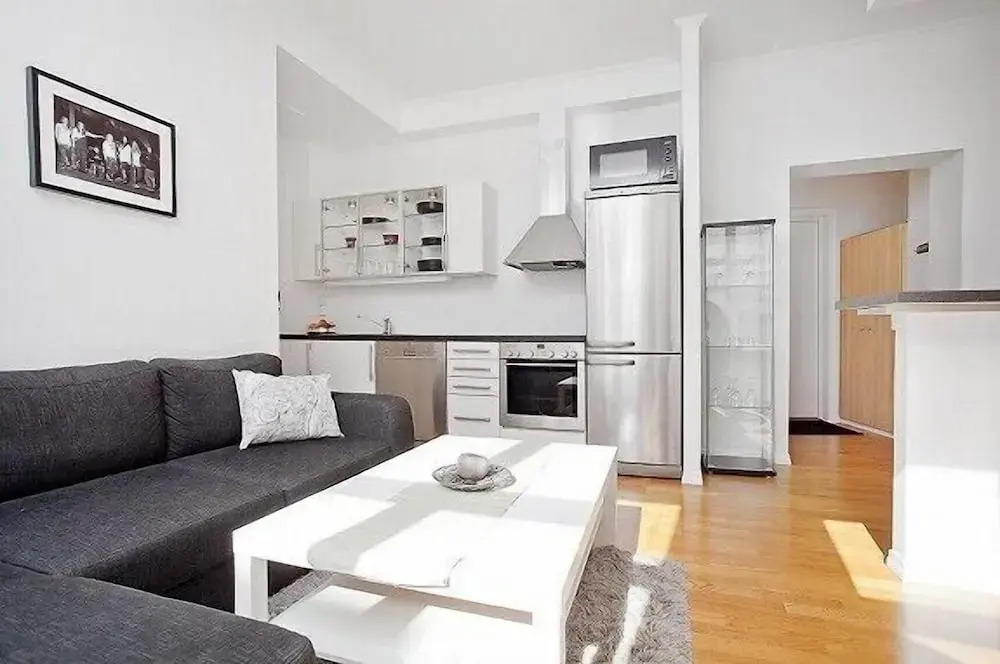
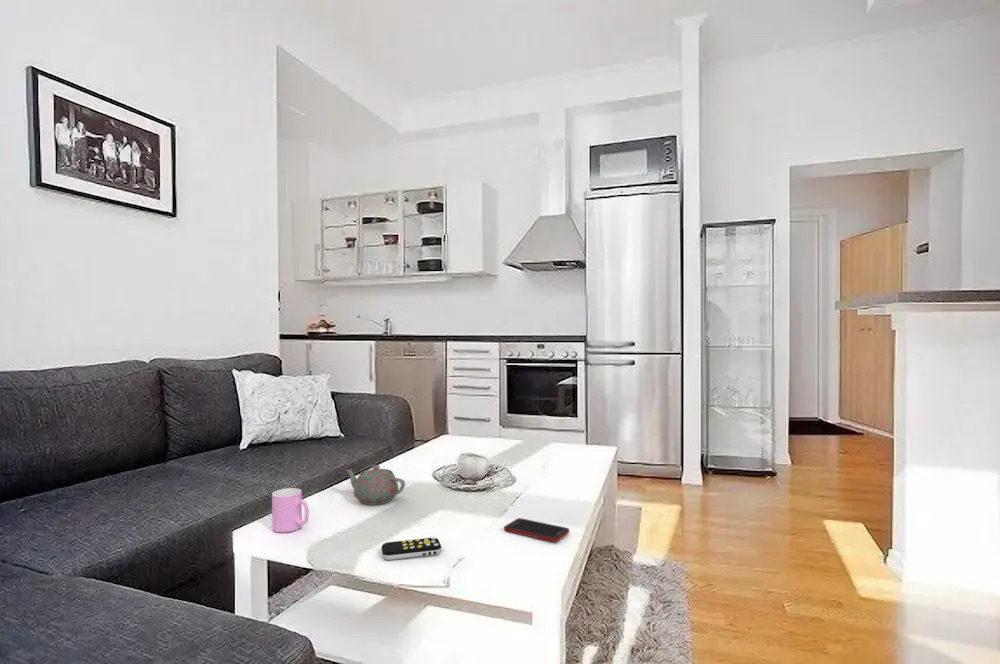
+ cup [271,487,310,533]
+ cell phone [503,517,570,543]
+ teapot [344,464,406,506]
+ remote control [381,536,442,561]
